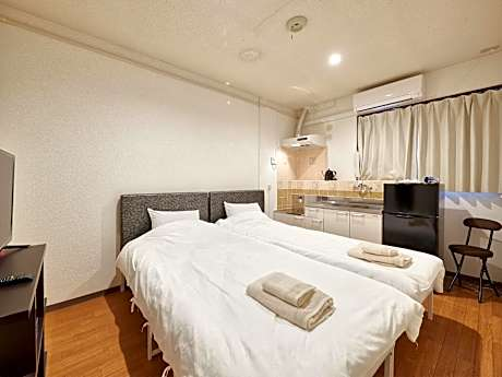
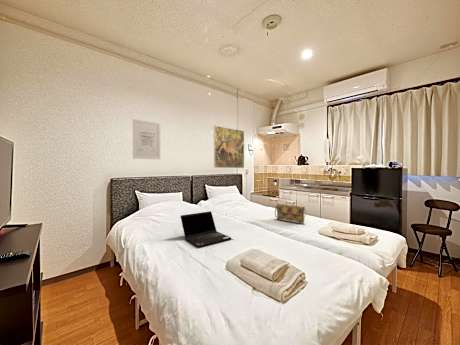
+ wall art [132,118,161,160]
+ laptop computer [180,210,232,248]
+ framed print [213,125,245,169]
+ shoulder bag [274,203,307,224]
